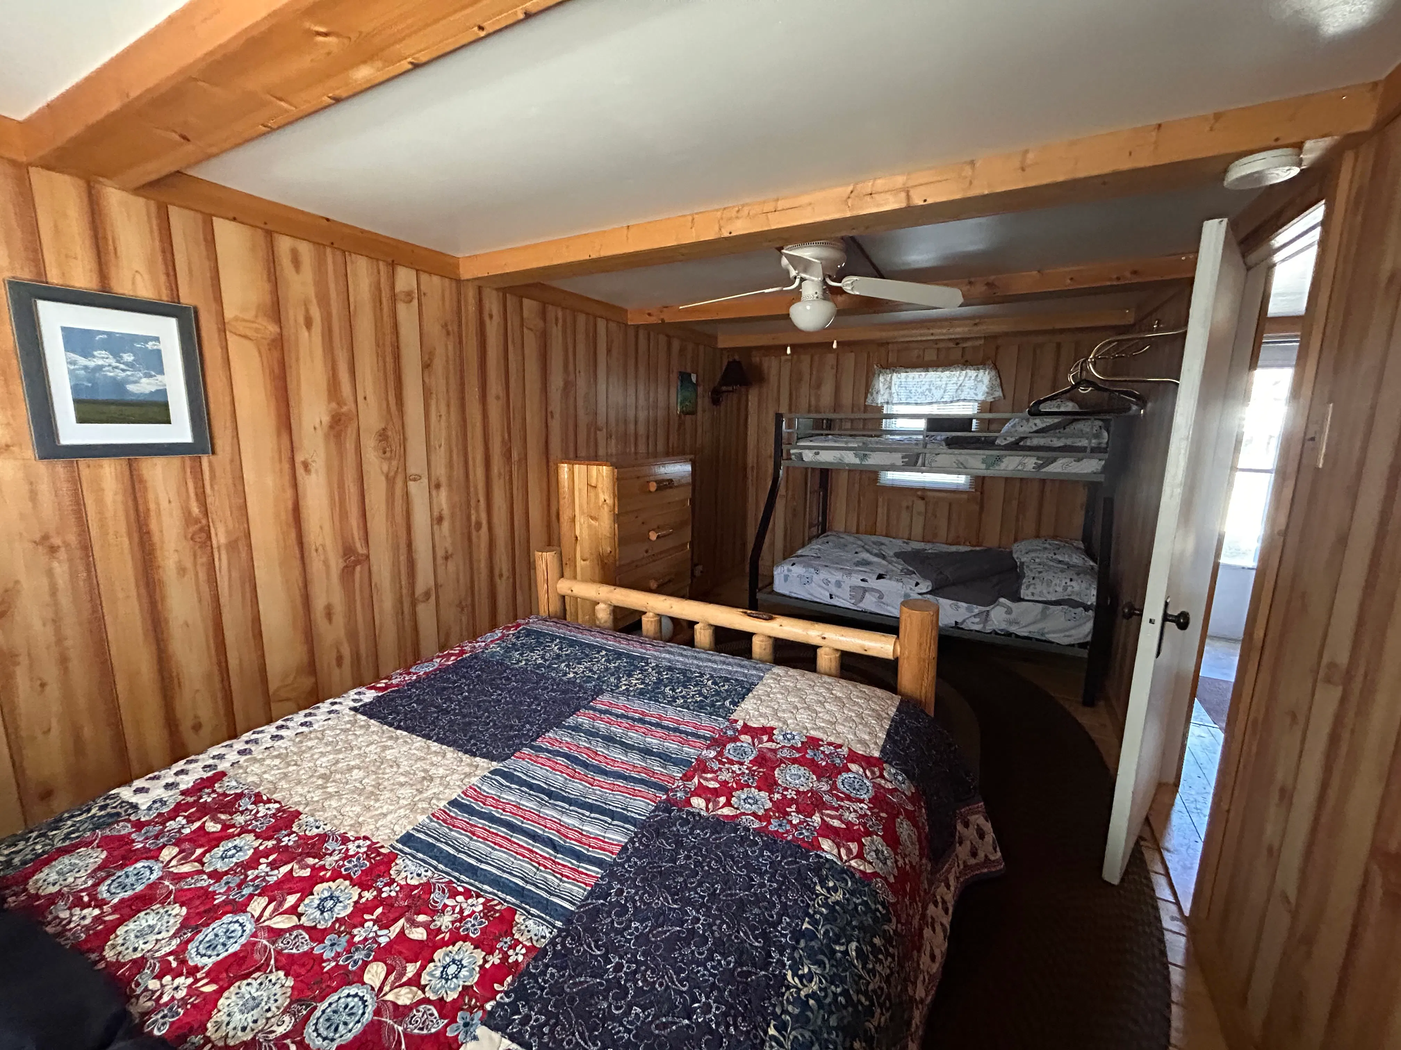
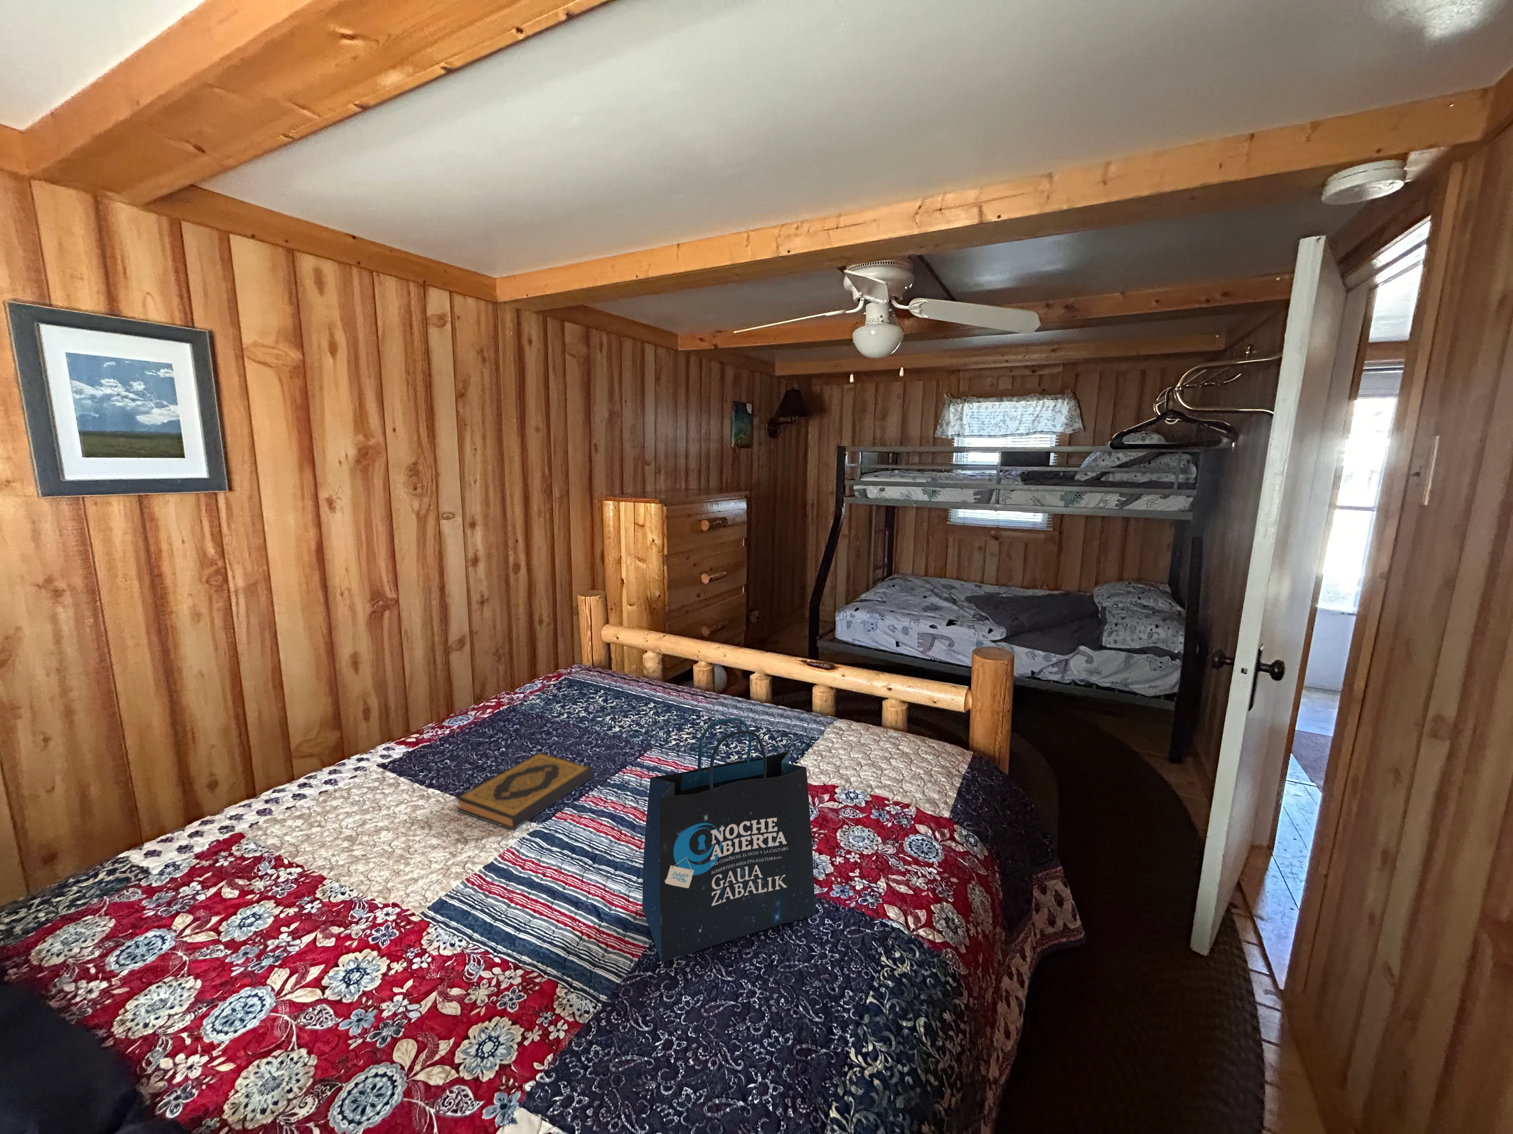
+ hardback book [455,752,593,830]
+ tote bag [642,717,816,962]
